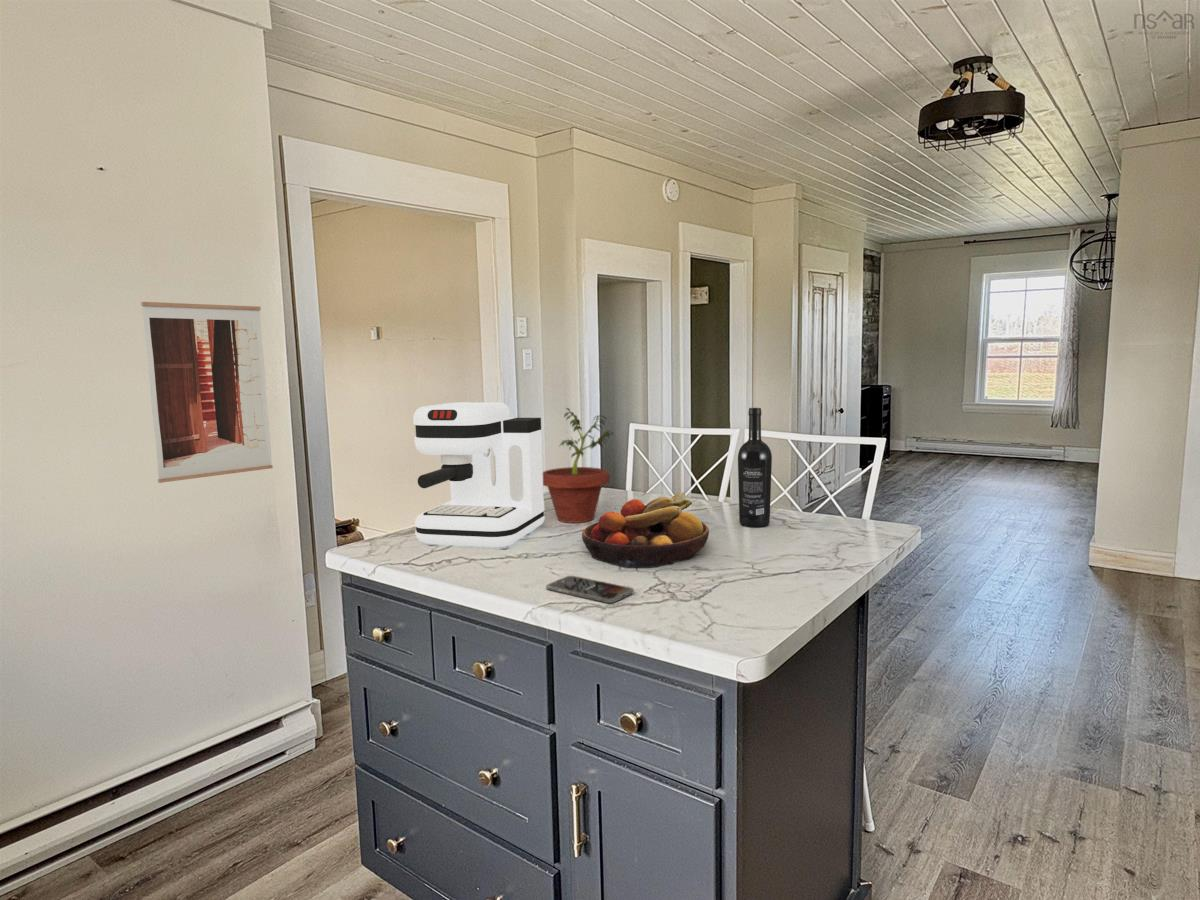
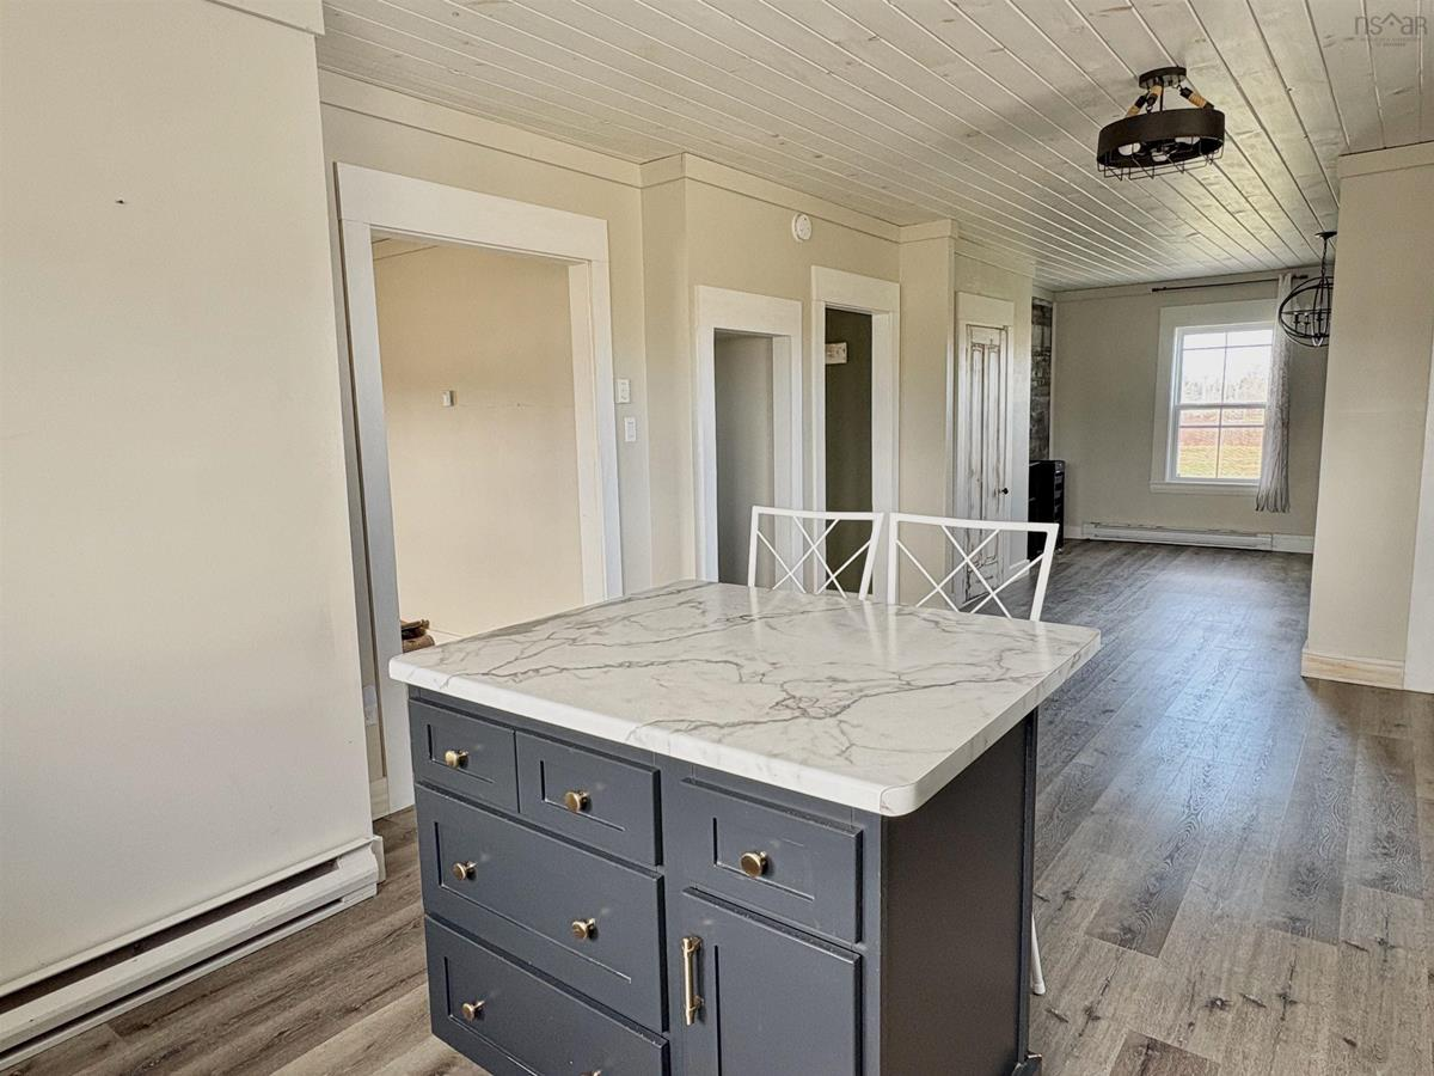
- wine bottle [737,407,773,528]
- fruit bowl [581,491,710,568]
- coffee maker [413,401,545,550]
- potted plant [542,407,616,524]
- wall art [140,301,274,484]
- smartphone [545,575,635,604]
